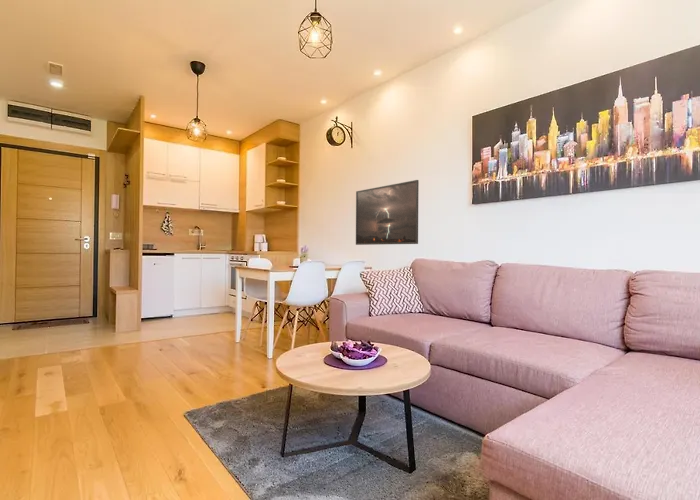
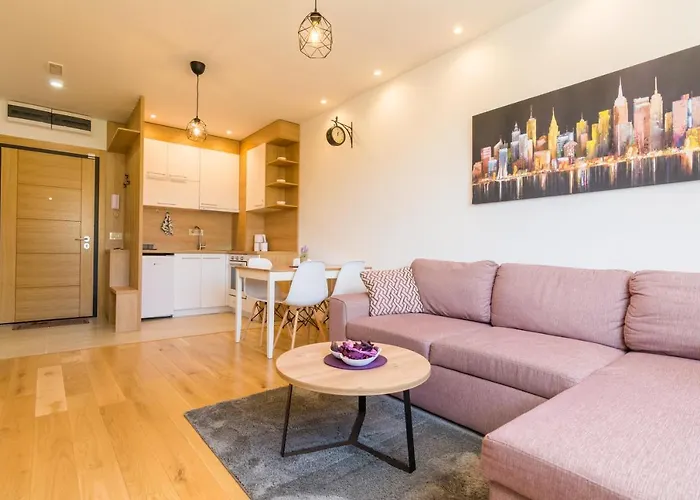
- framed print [355,179,420,246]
